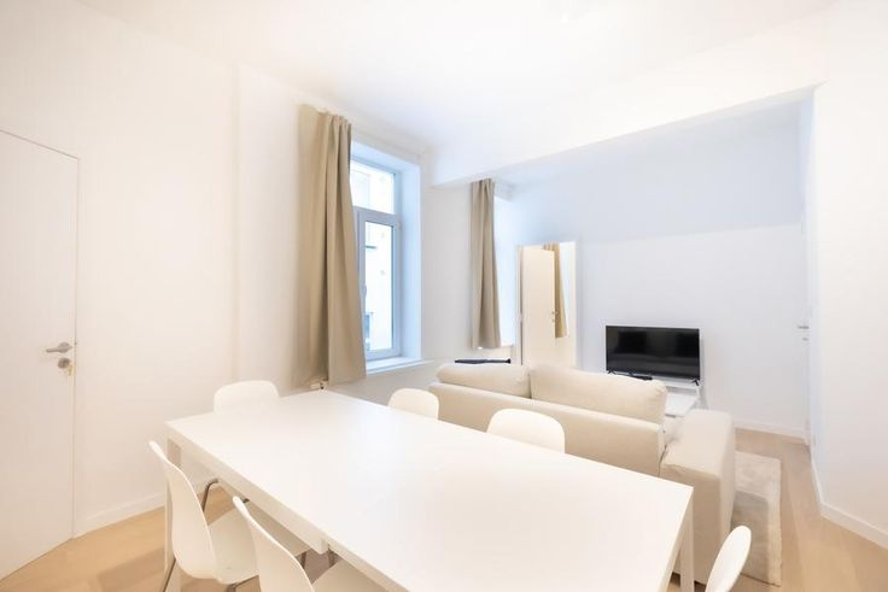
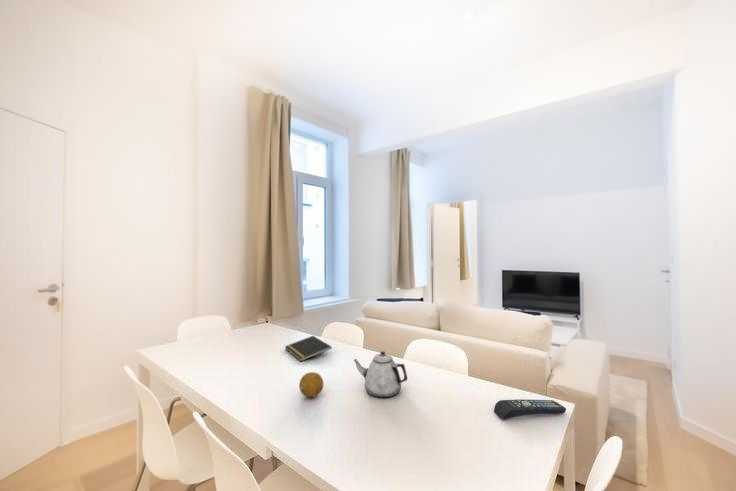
+ teapot [353,350,408,398]
+ notepad [284,335,333,362]
+ remote control [493,399,567,420]
+ fruit [298,371,324,398]
